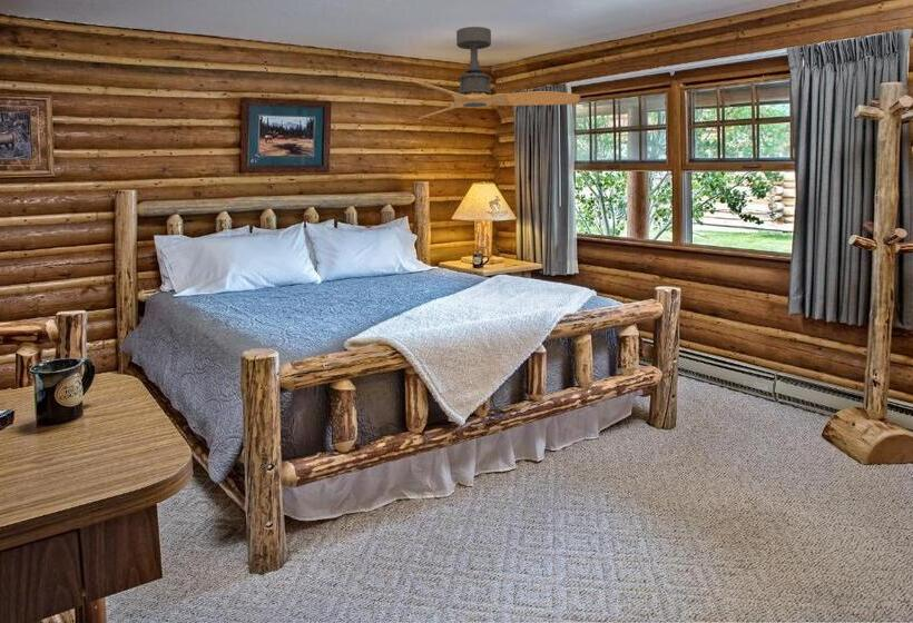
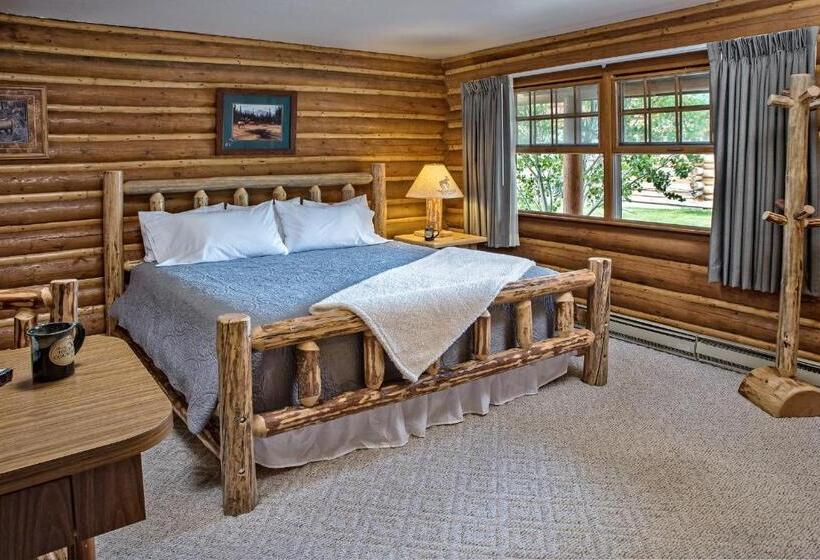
- ceiling fan [412,26,581,120]
